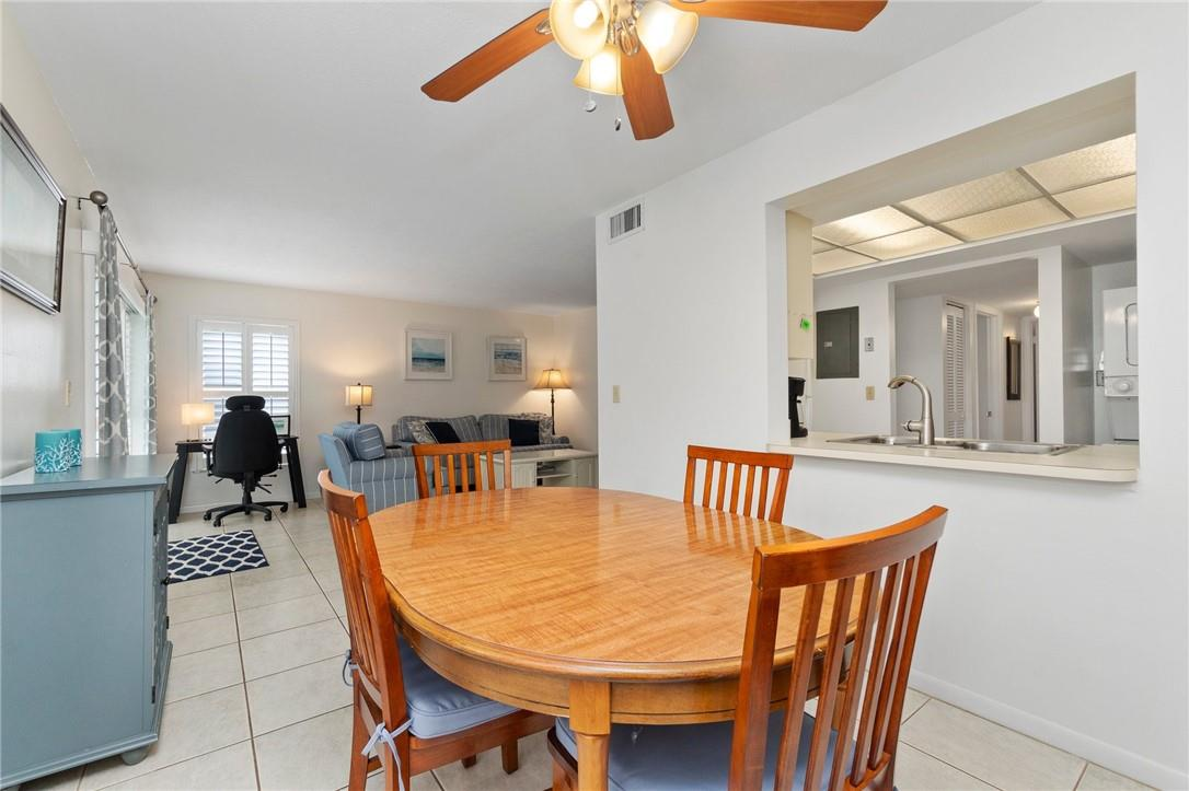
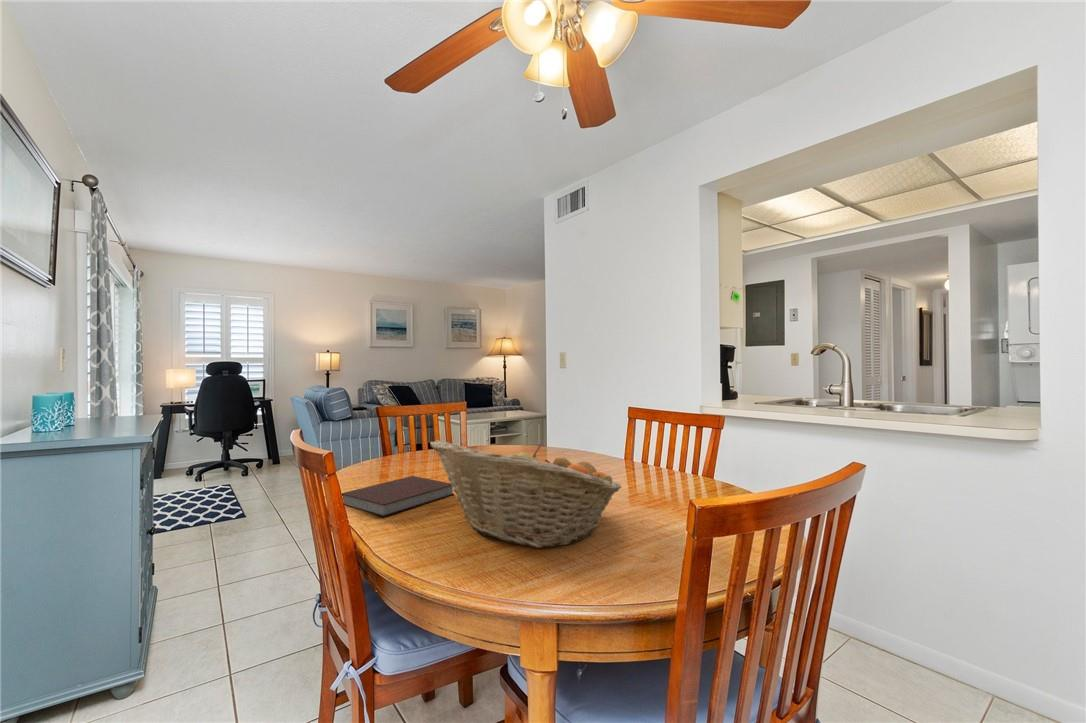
+ fruit basket [429,439,623,549]
+ notebook [341,475,455,518]
